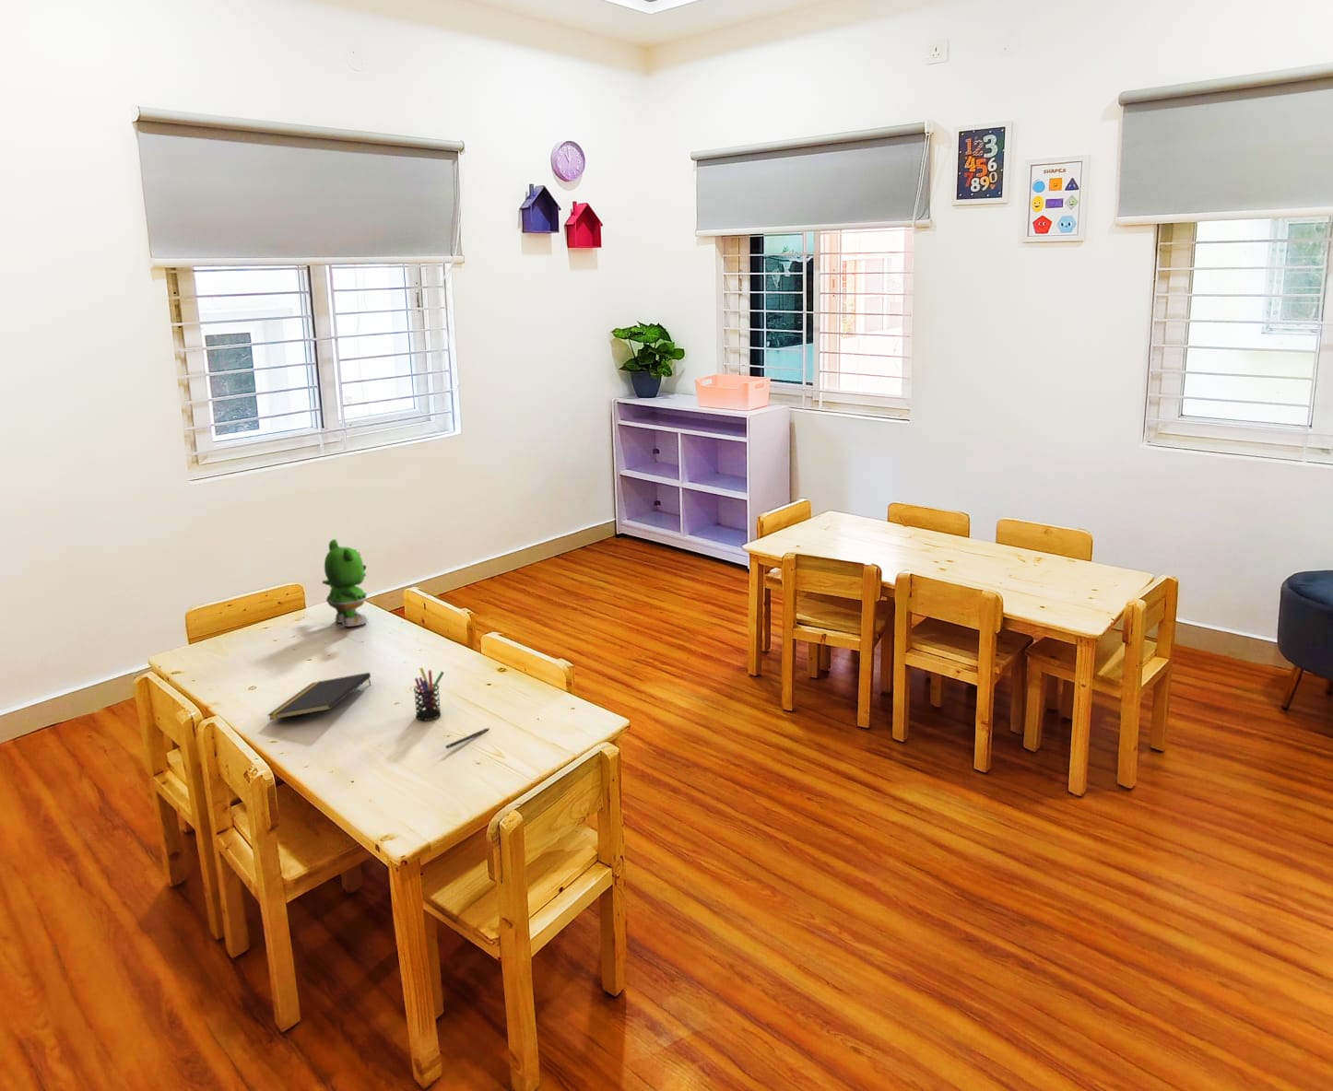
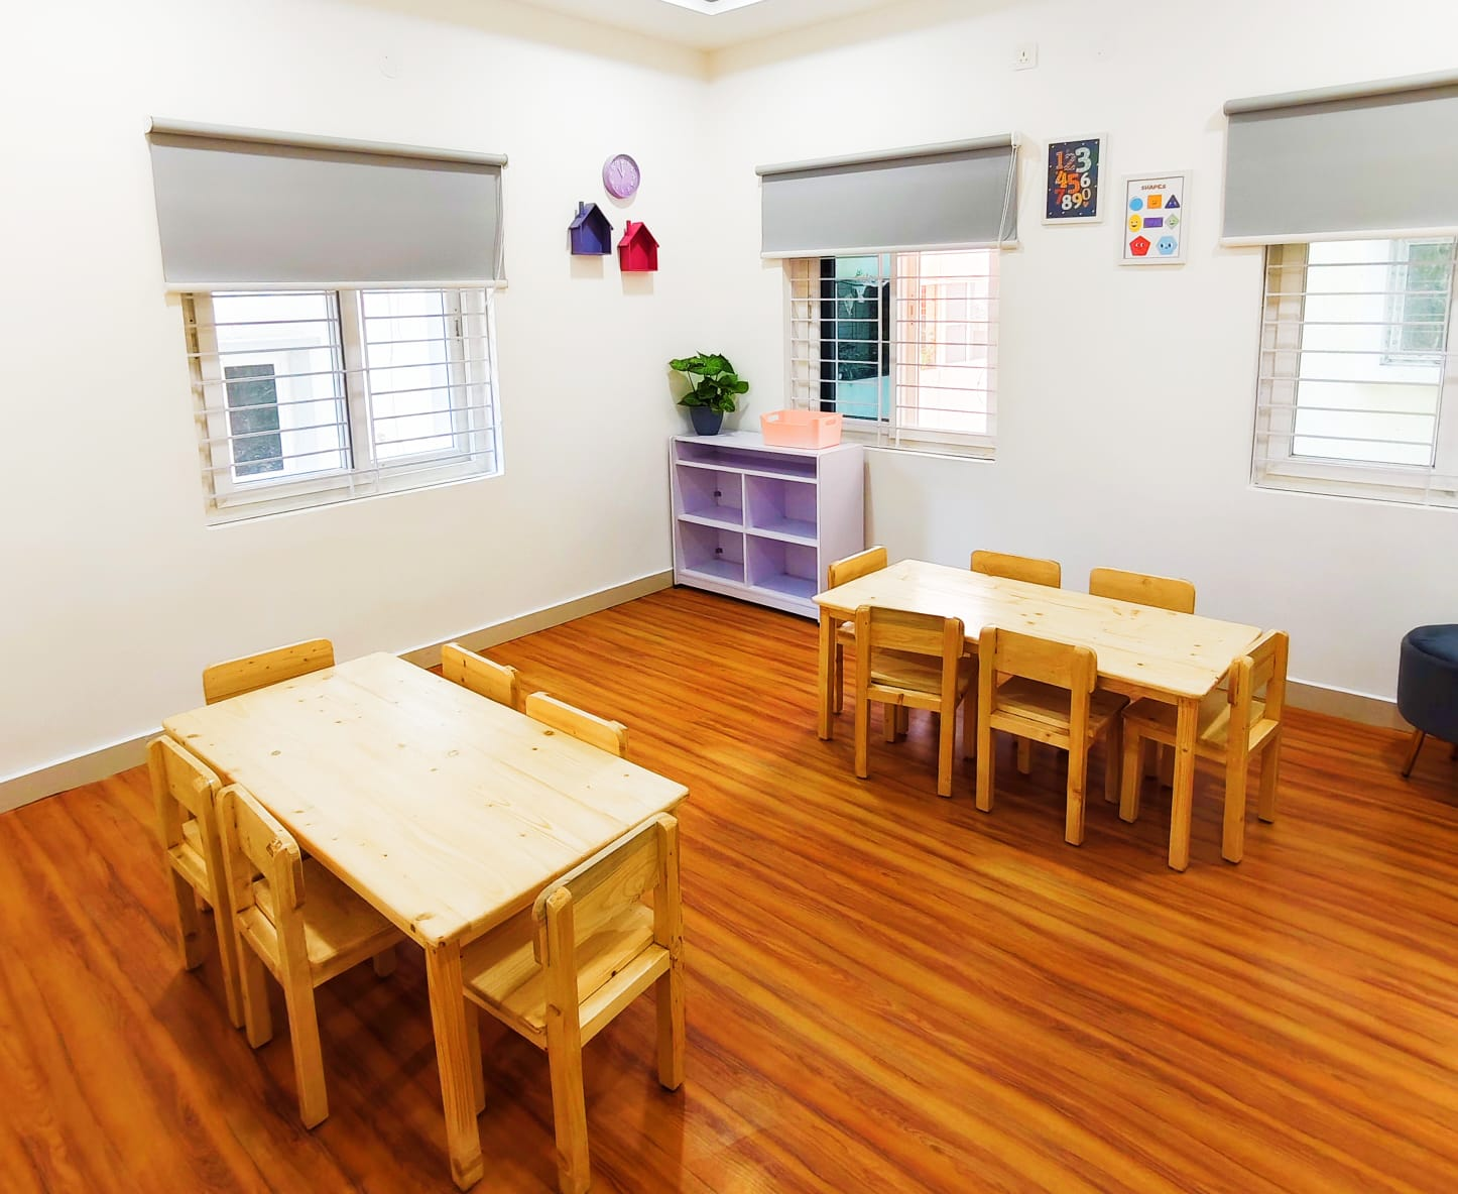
- notepad [267,672,372,721]
- pen [444,728,490,750]
- pen holder [413,667,445,720]
- toy bear [321,538,369,627]
